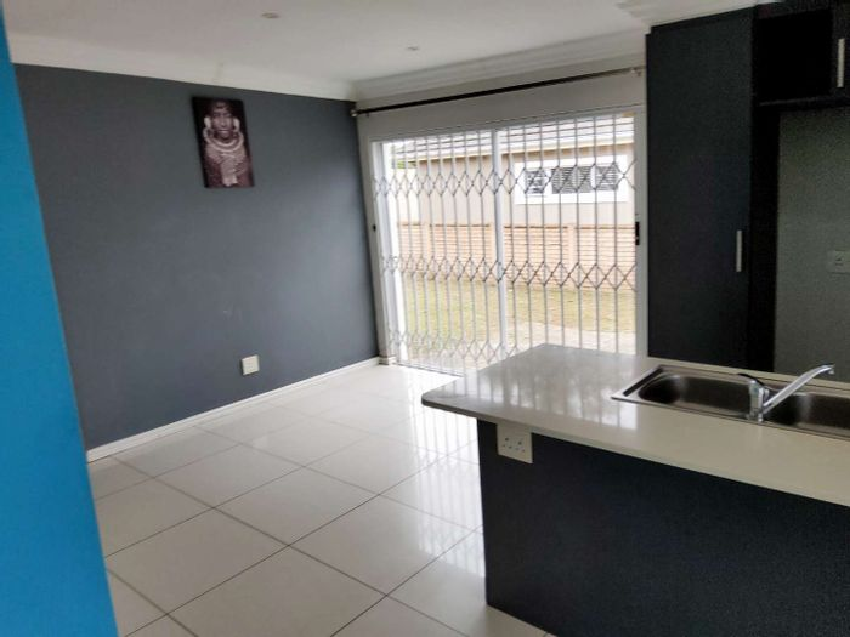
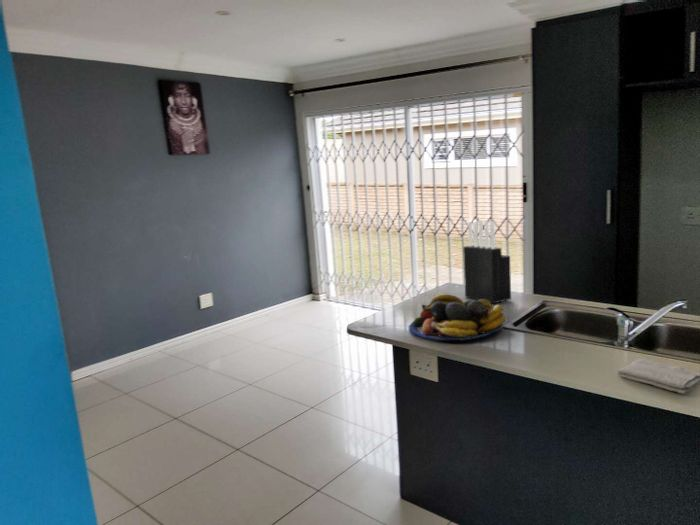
+ knife block [462,219,512,305]
+ washcloth [616,358,700,395]
+ fruit bowl [408,293,506,342]
